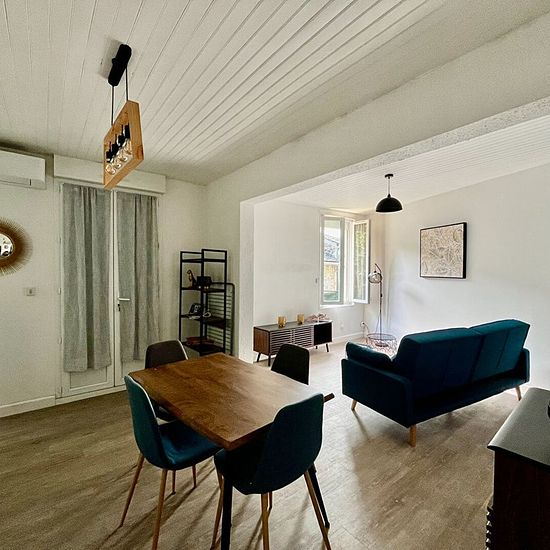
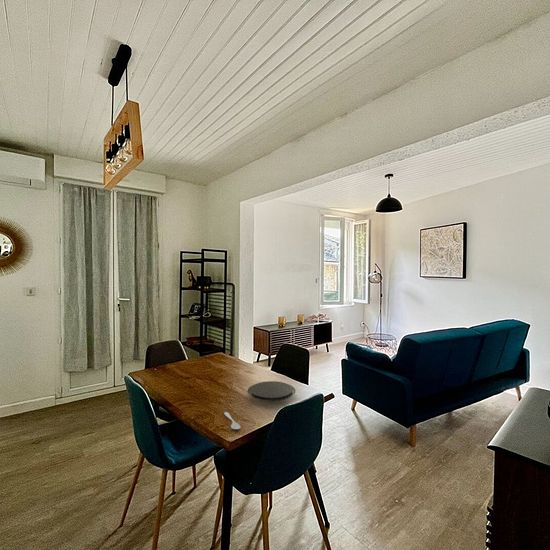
+ spoon [223,411,242,430]
+ plate [246,380,297,402]
